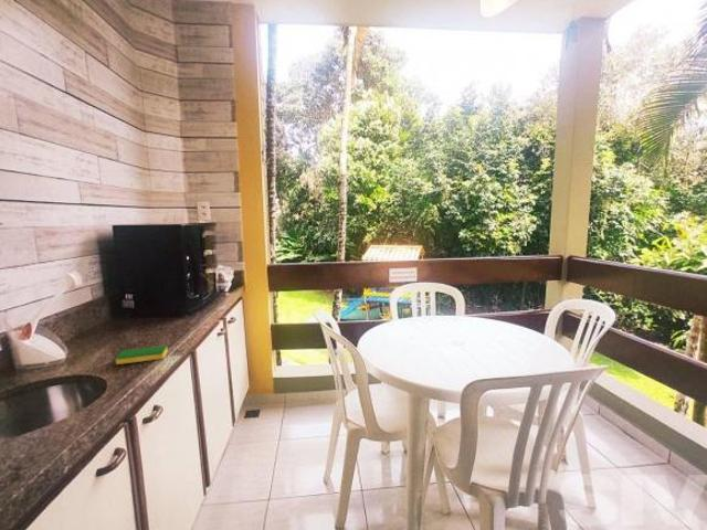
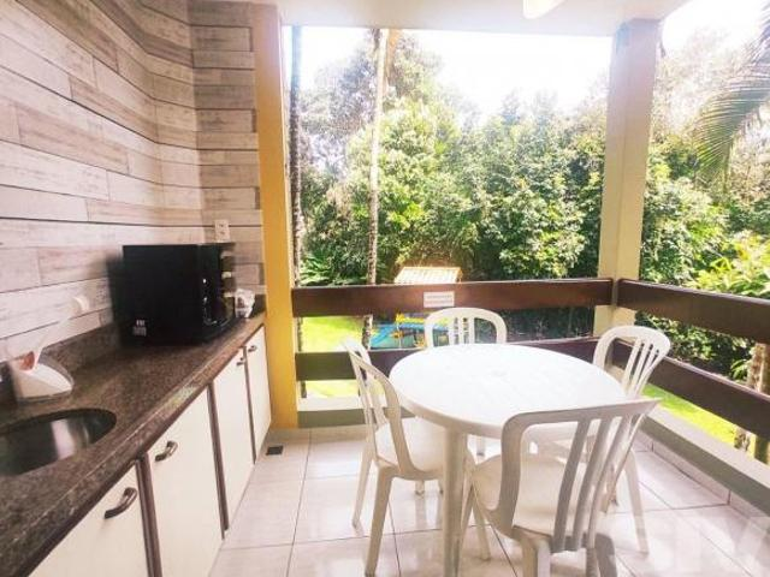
- dish sponge [115,344,169,365]
